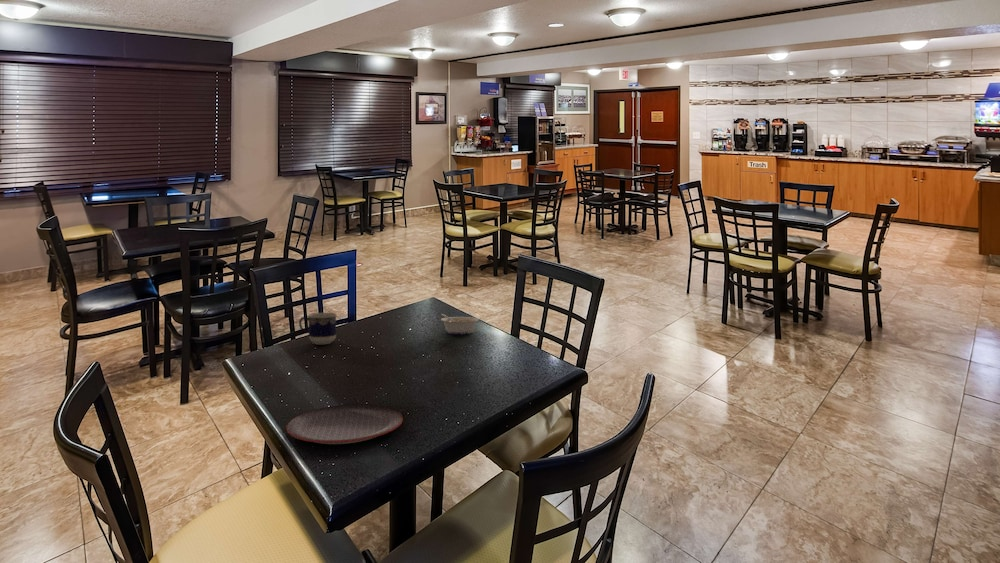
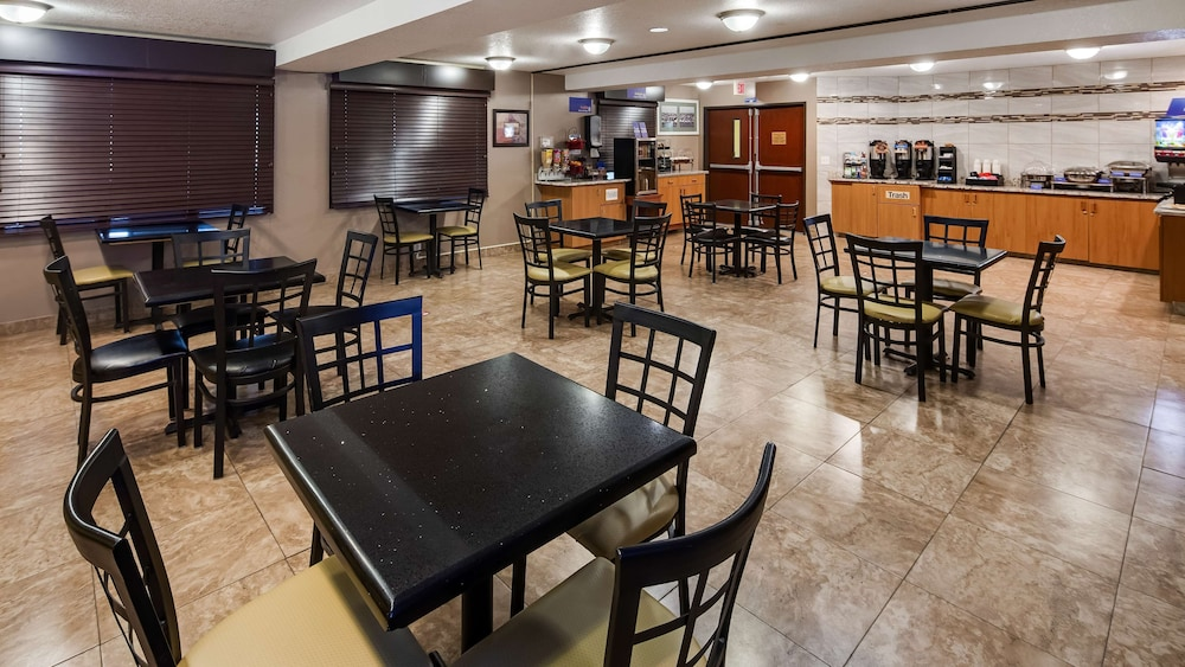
- plate [285,403,404,445]
- legume [440,313,480,335]
- cup [298,312,338,345]
